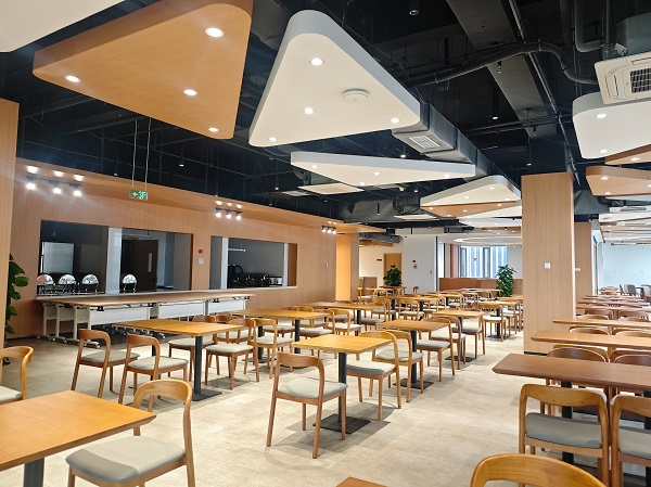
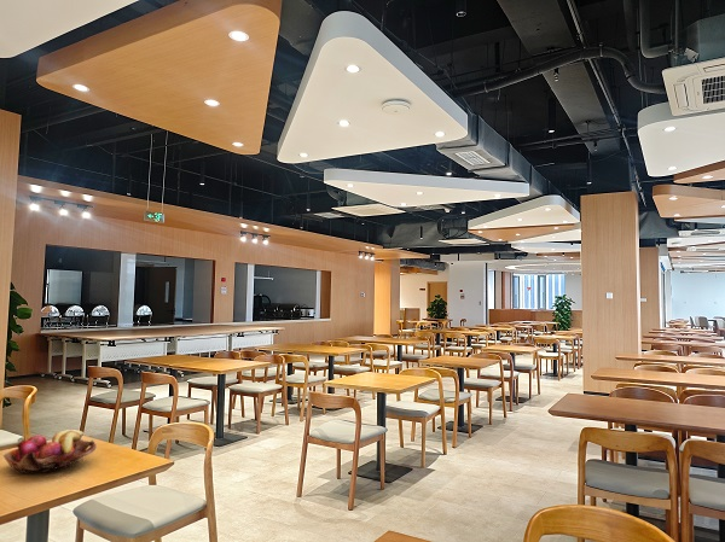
+ fruit basket [2,429,98,474]
